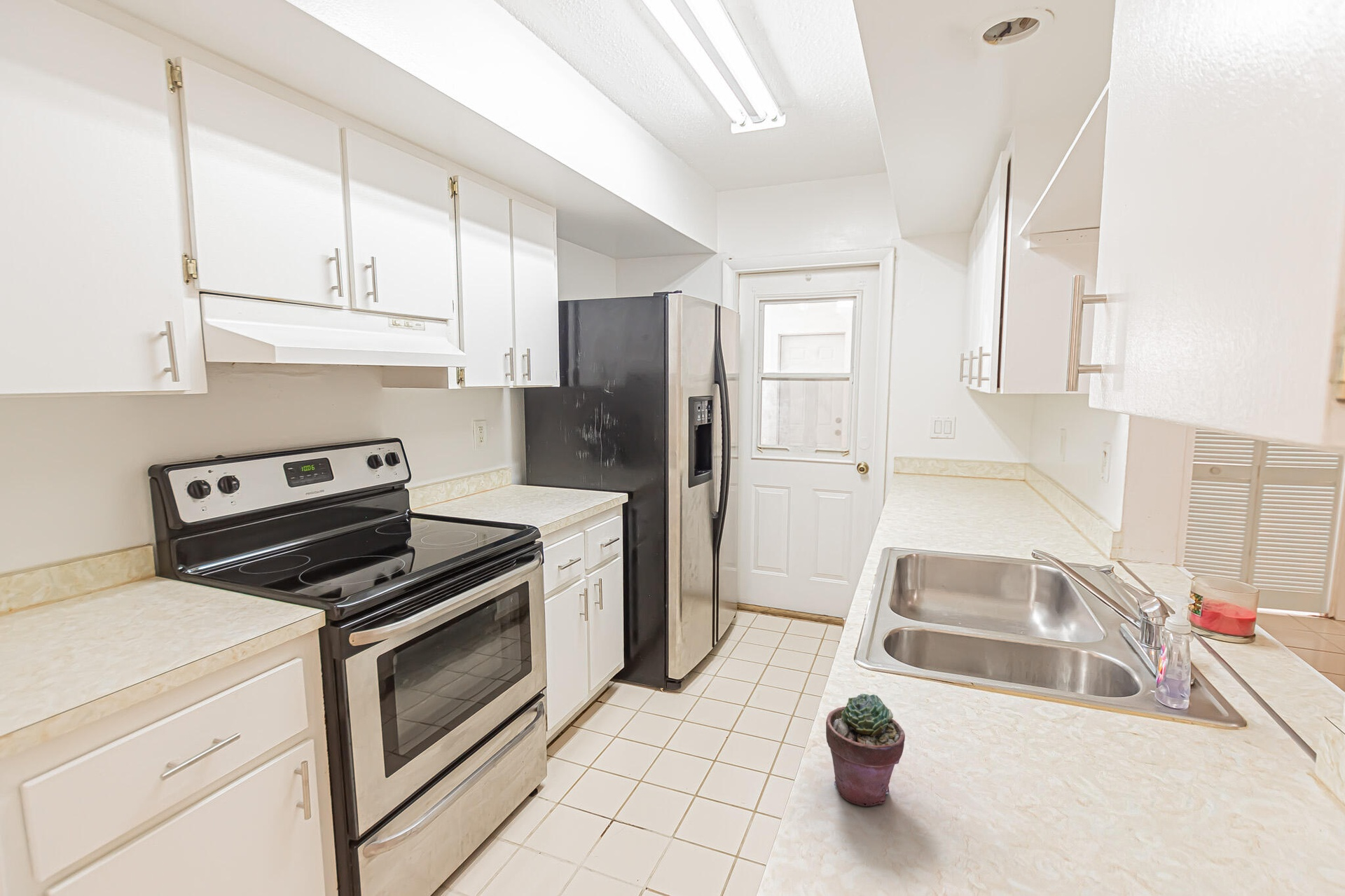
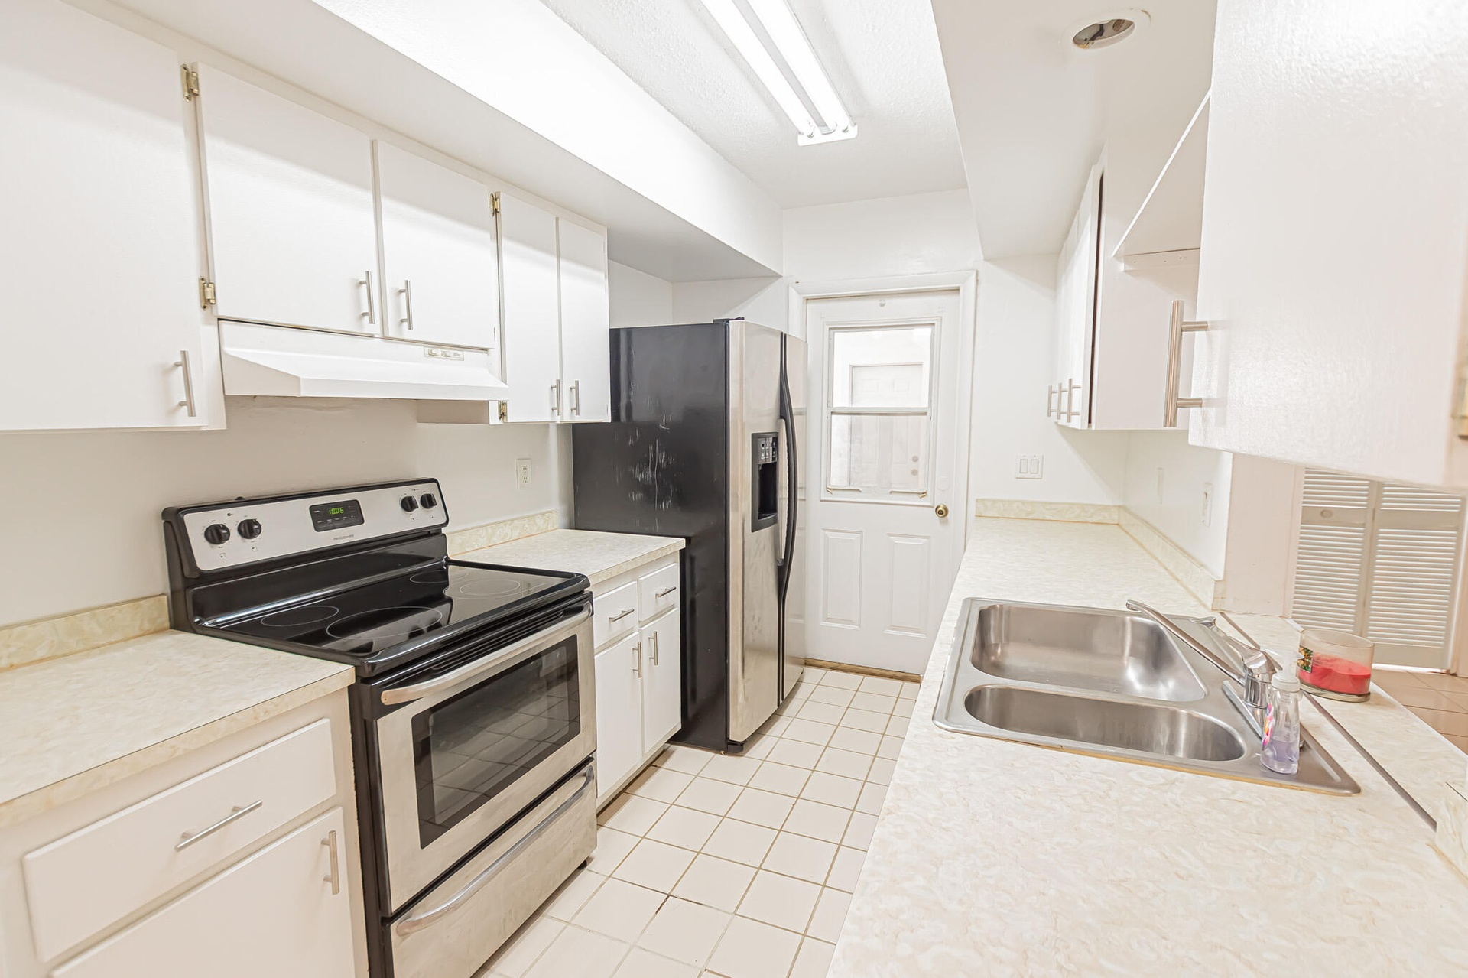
- potted succulent [825,693,906,807]
